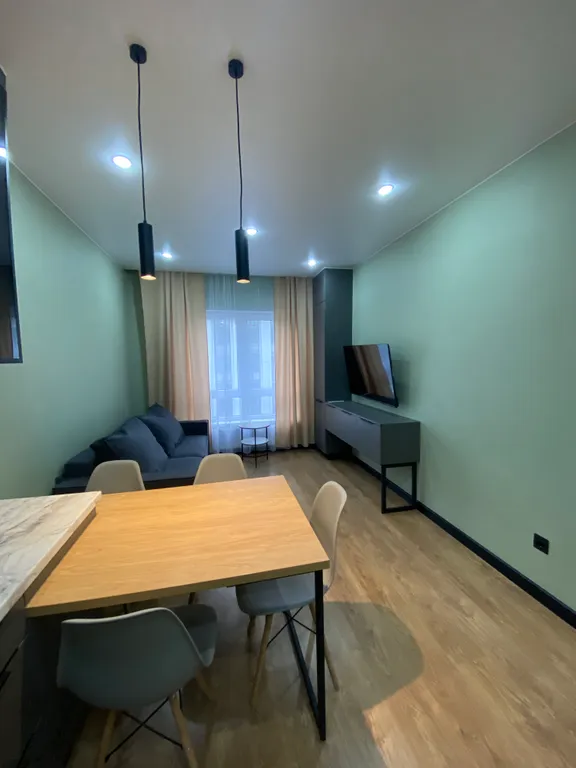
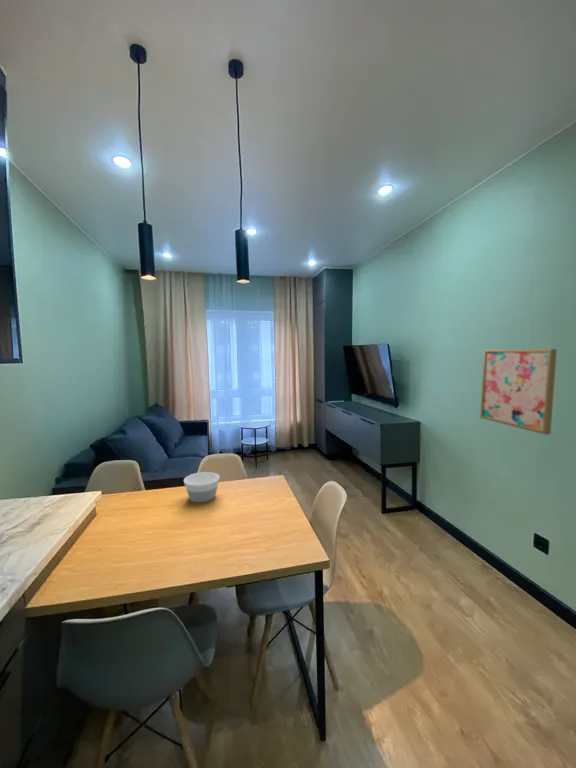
+ wall art [479,348,558,436]
+ bowl [183,471,221,503]
